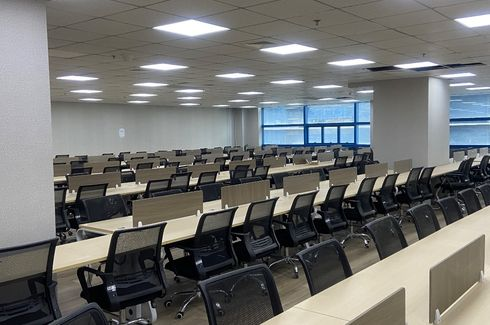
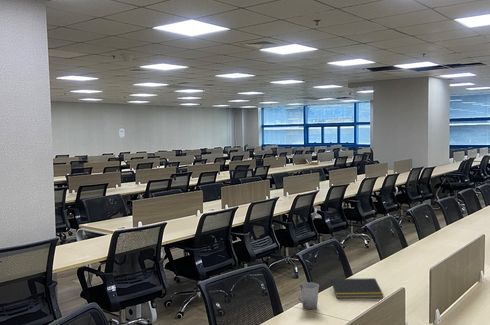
+ notepad [329,277,384,299]
+ cup [297,281,320,310]
